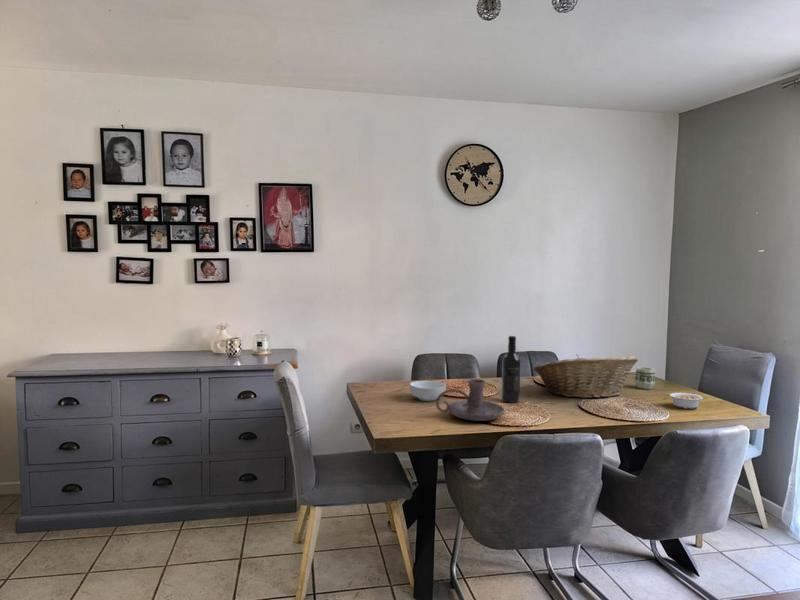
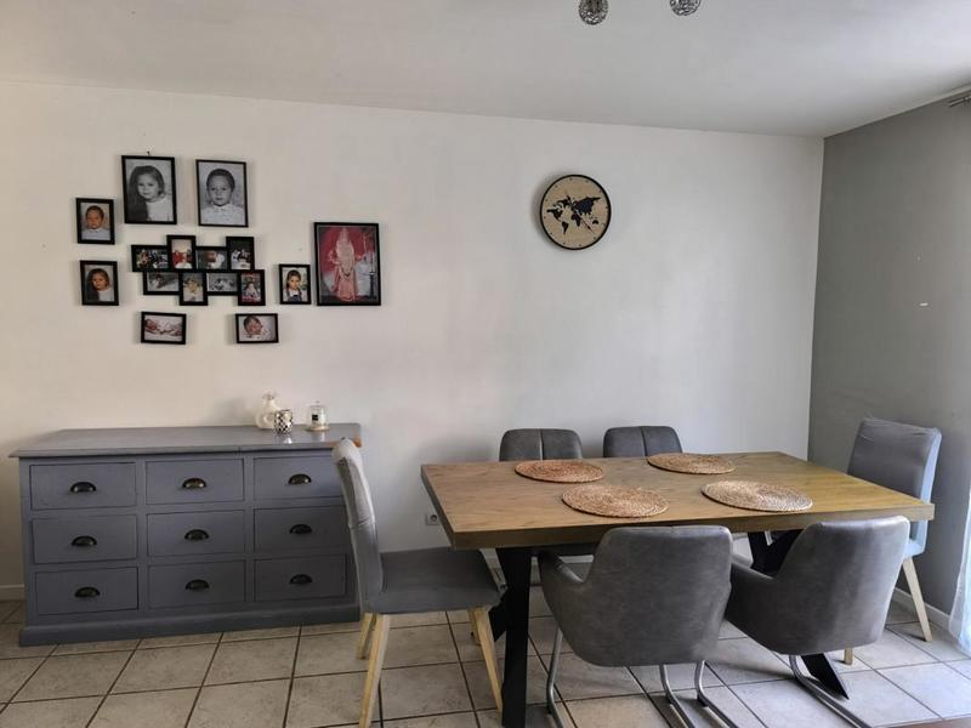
- cup [634,366,656,390]
- legume [662,391,704,410]
- candle holder [435,378,505,422]
- fruit basket [533,353,639,399]
- cereal bowl [409,380,447,402]
- wine bottle [501,335,522,404]
